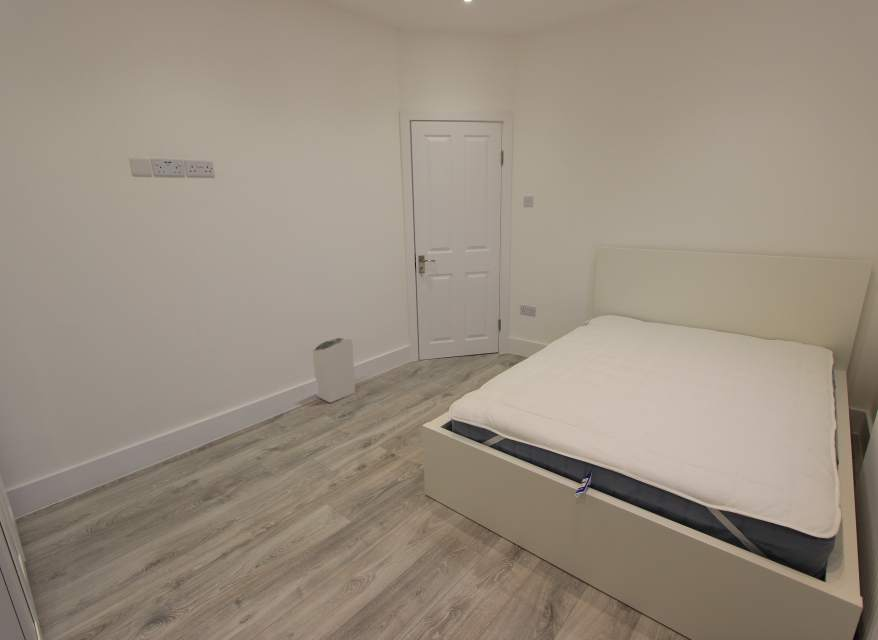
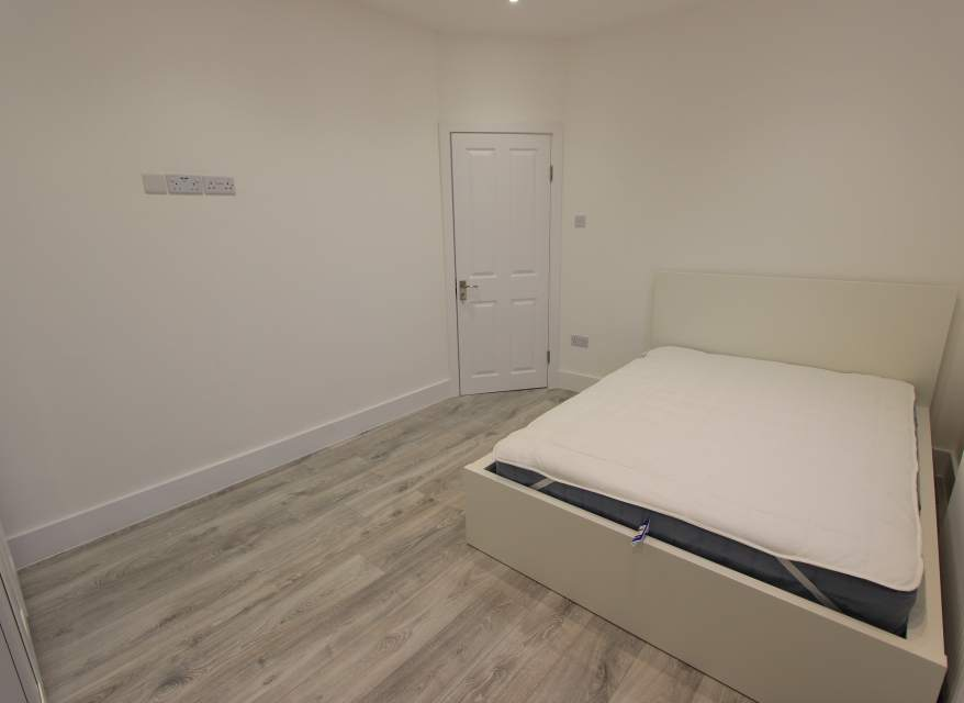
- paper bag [312,337,356,404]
